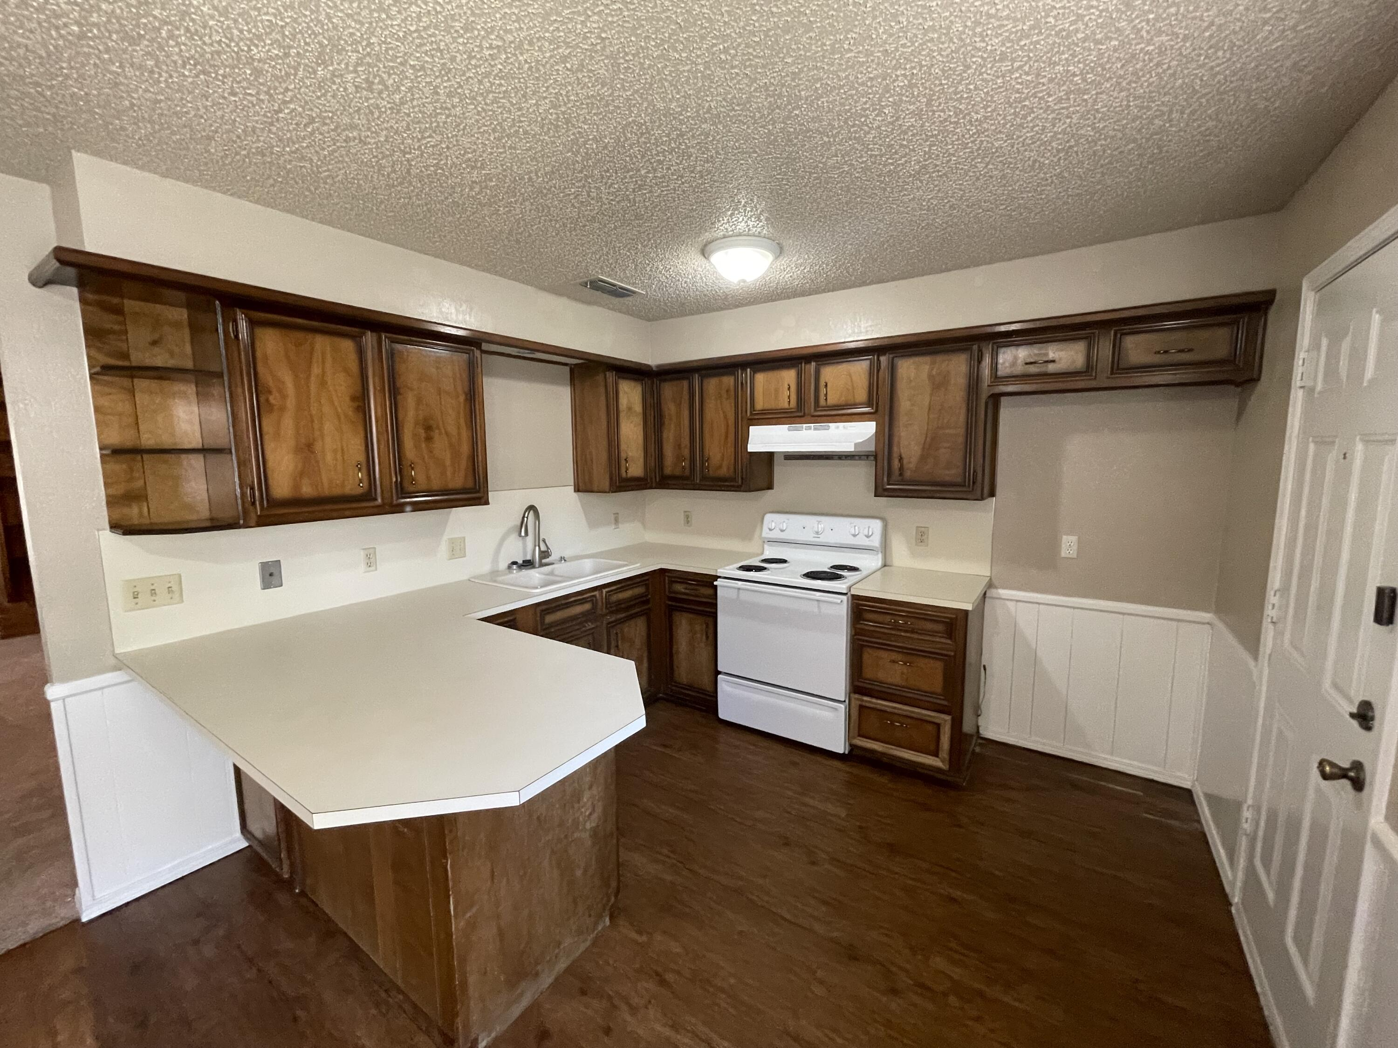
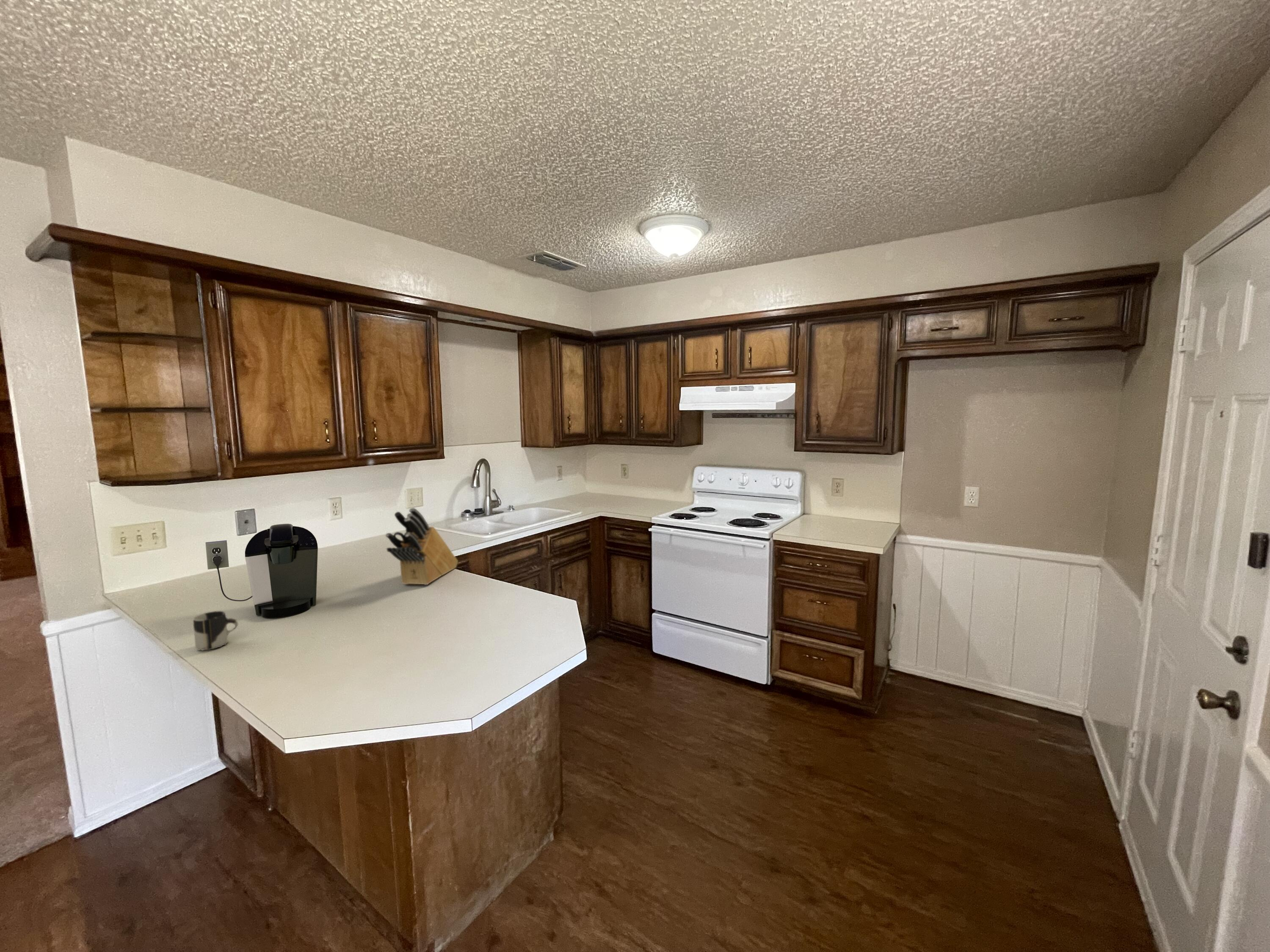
+ knife block [385,507,458,585]
+ cup [193,611,238,651]
+ coffee maker [205,523,318,618]
